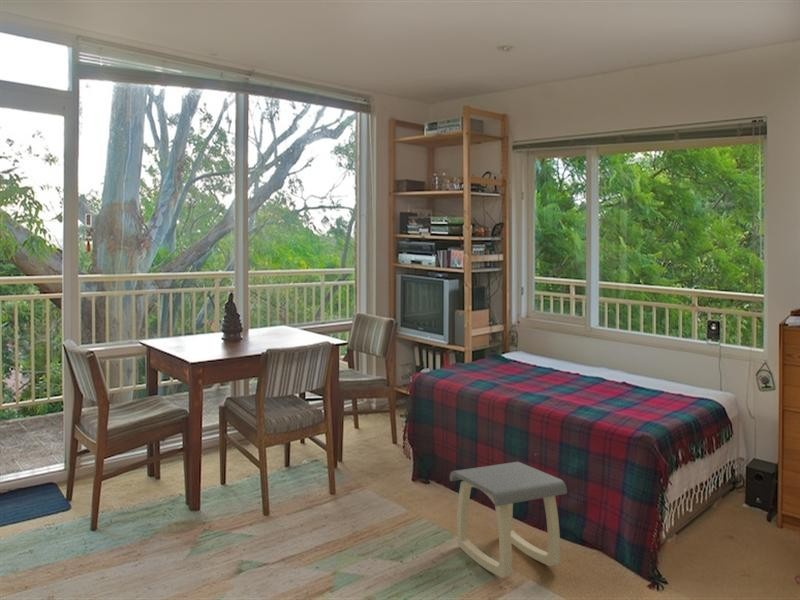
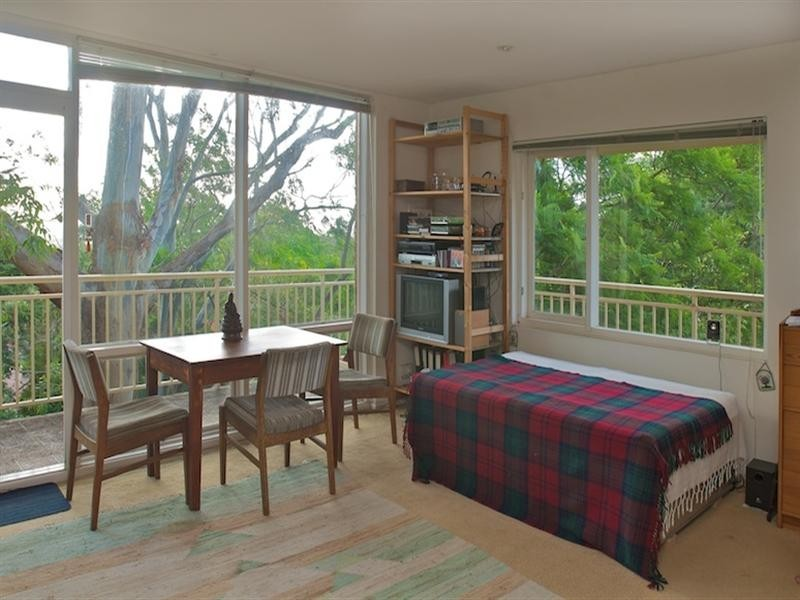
- stool [449,461,568,579]
